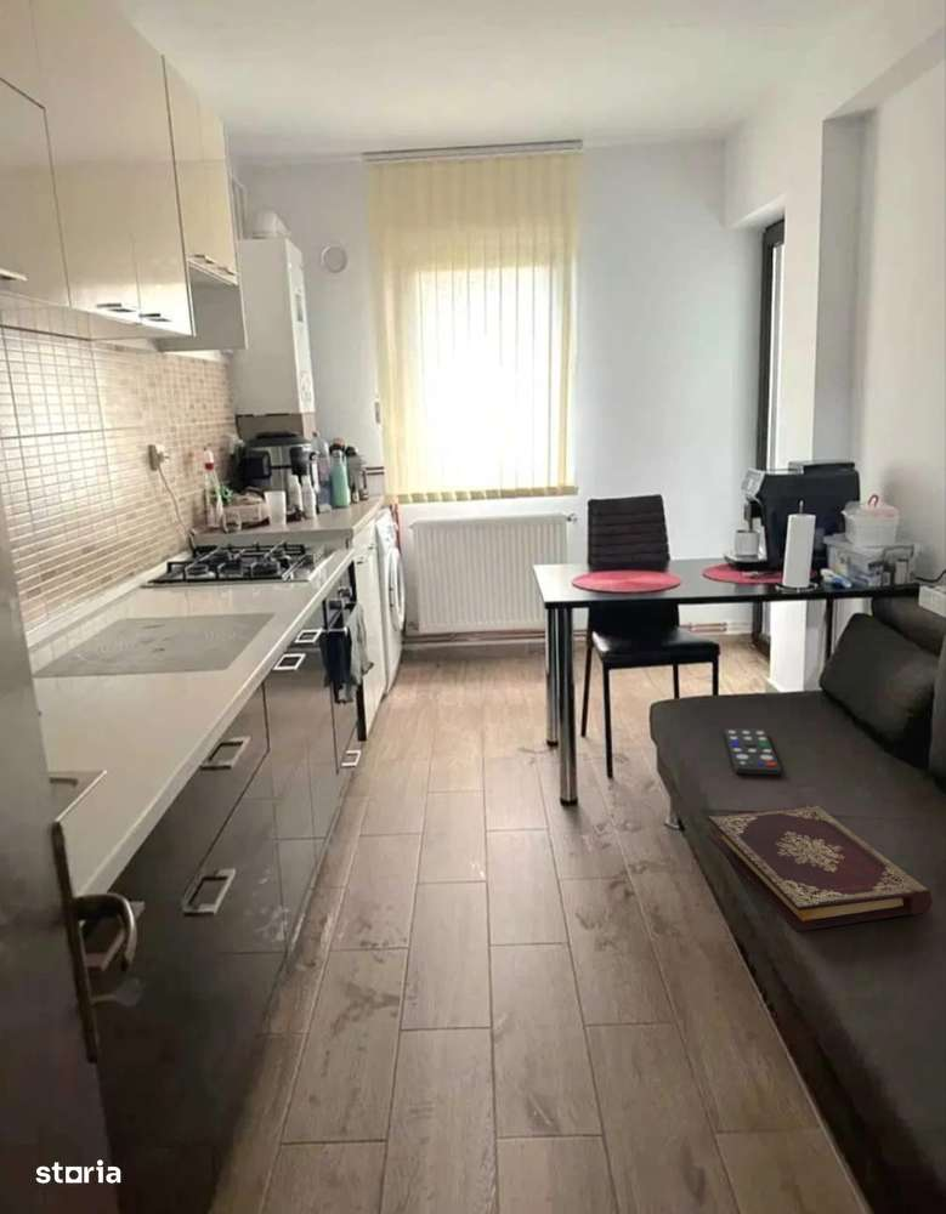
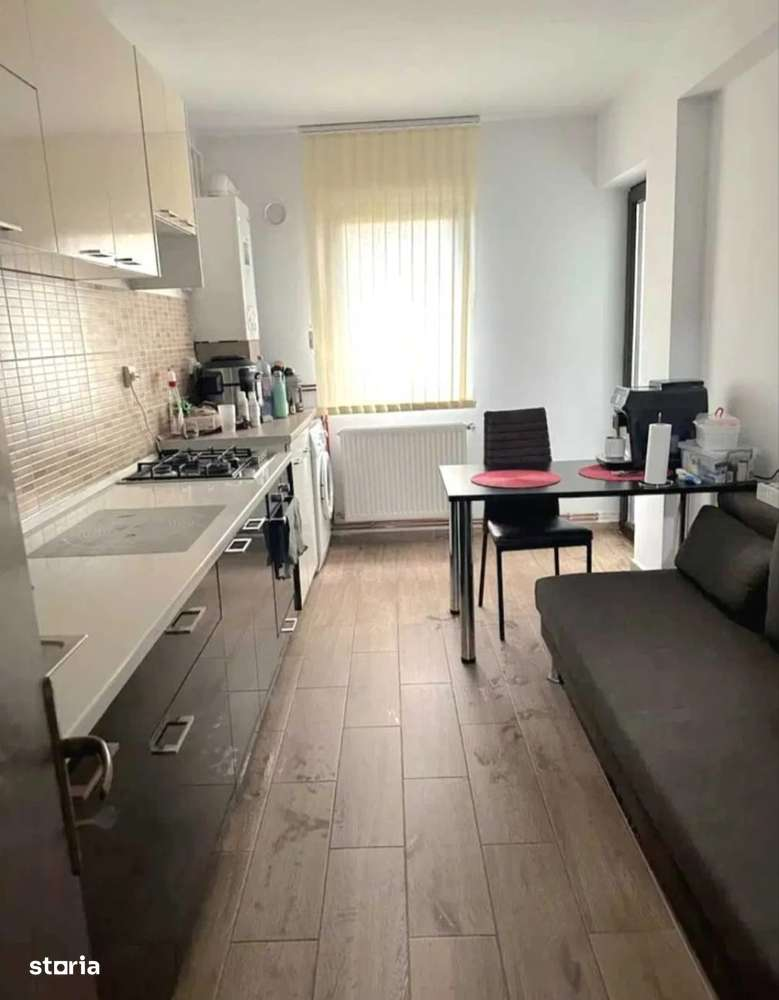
- book [707,804,934,932]
- remote control [724,727,782,776]
